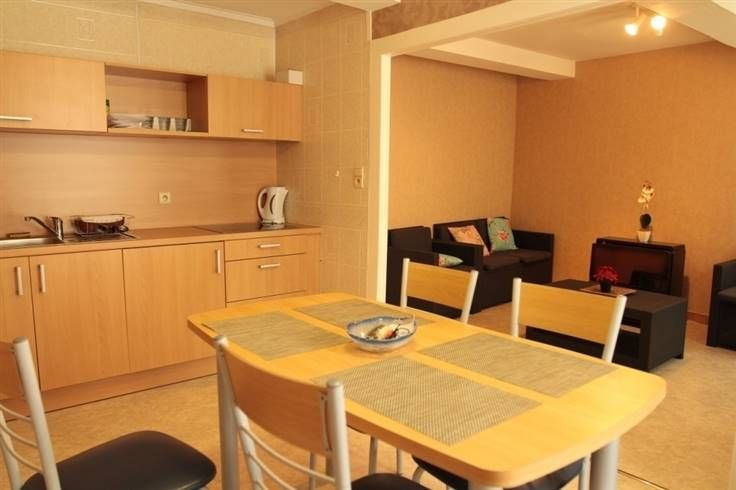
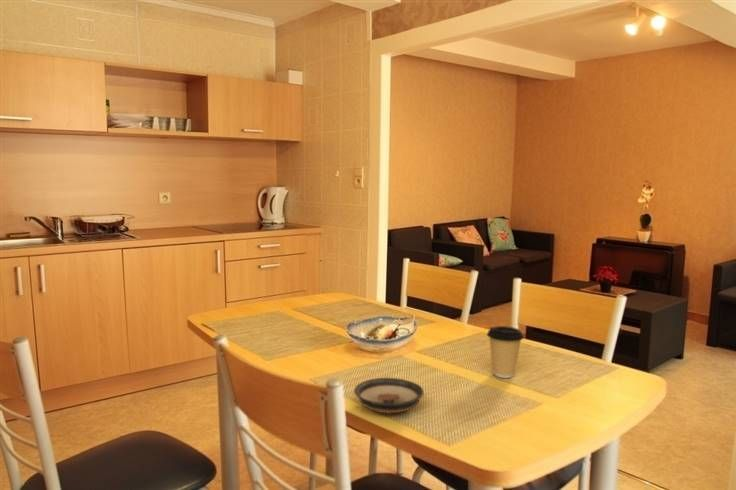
+ saucer [353,377,425,414]
+ coffee cup [486,325,525,379]
